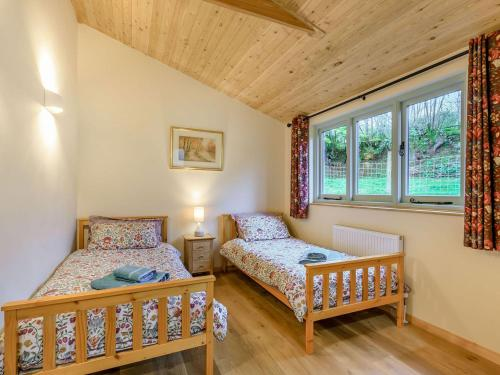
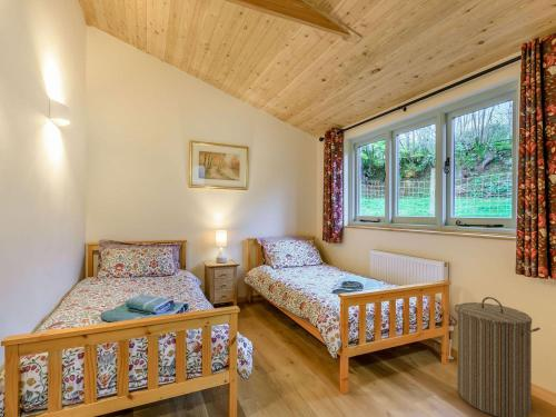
+ laundry hamper [454,296,542,417]
